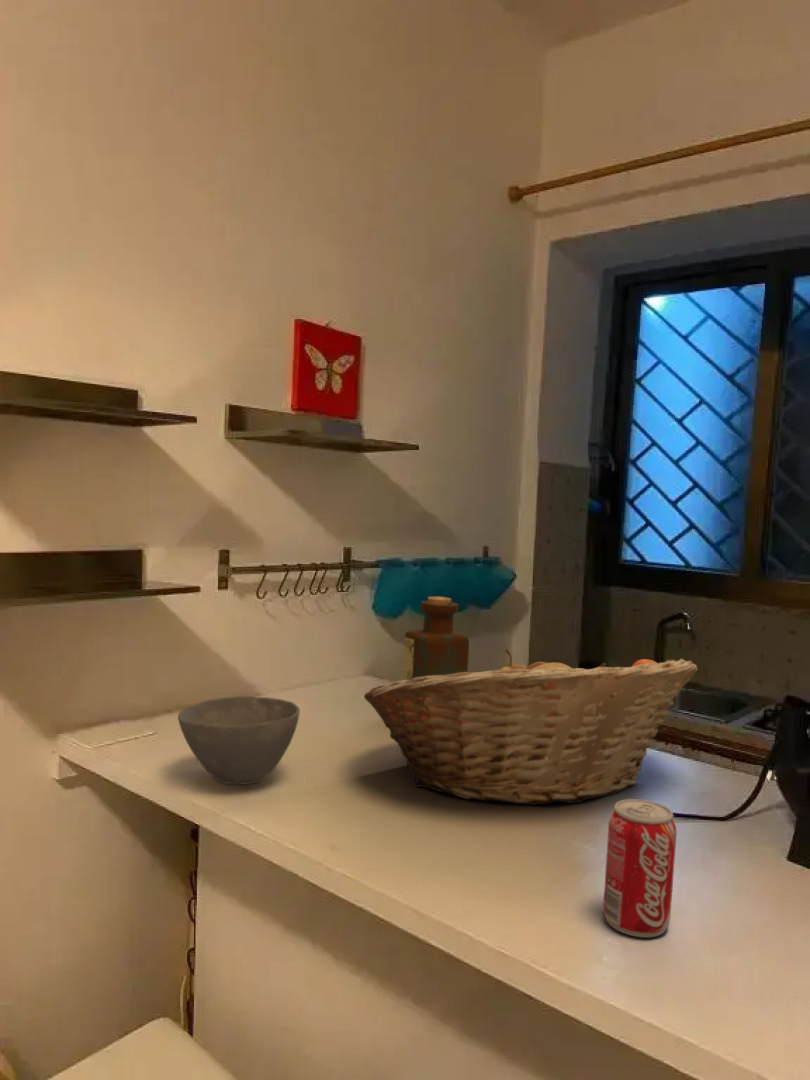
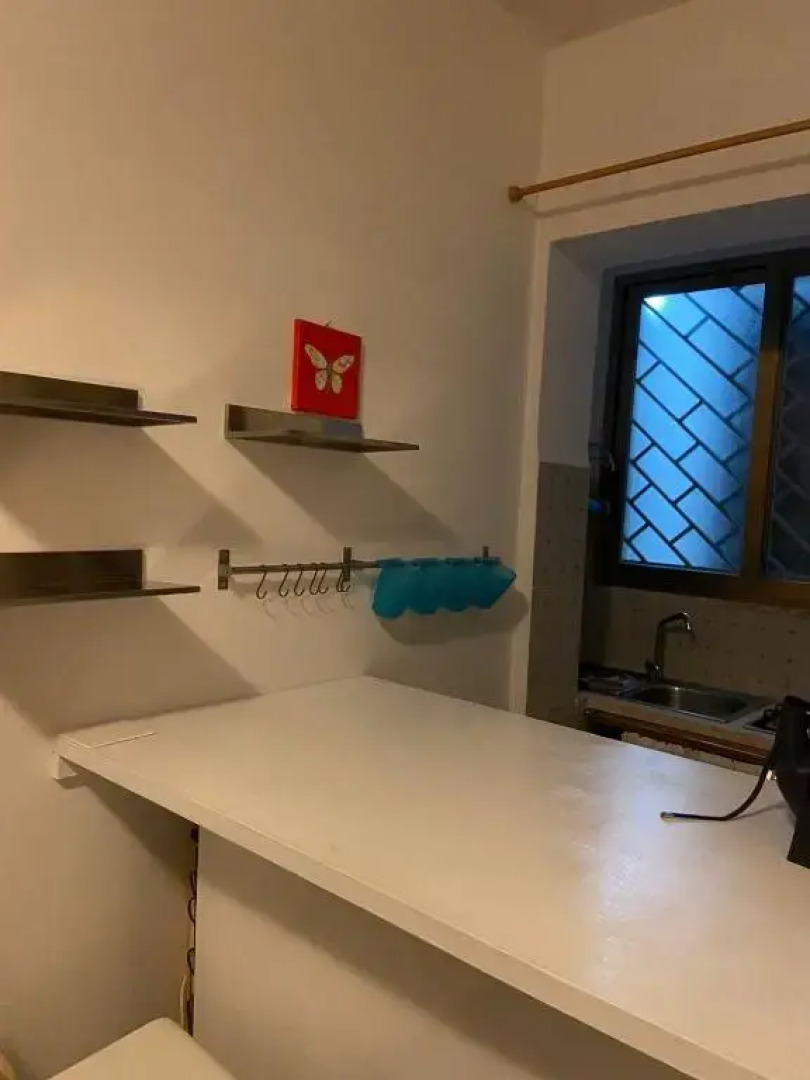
- bottle [401,596,470,680]
- bowl [177,695,301,785]
- fruit basket [363,648,699,806]
- beverage can [602,798,677,938]
